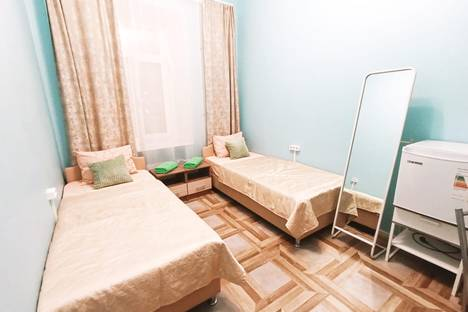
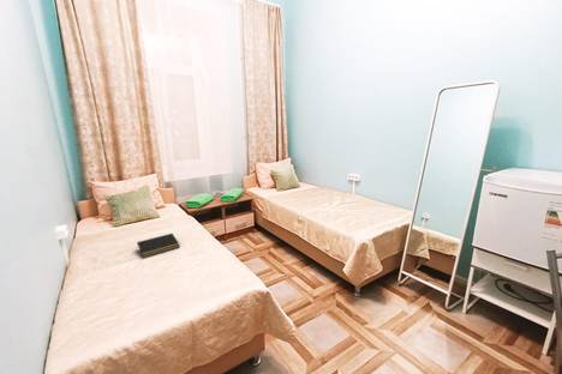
+ notepad [136,233,181,259]
